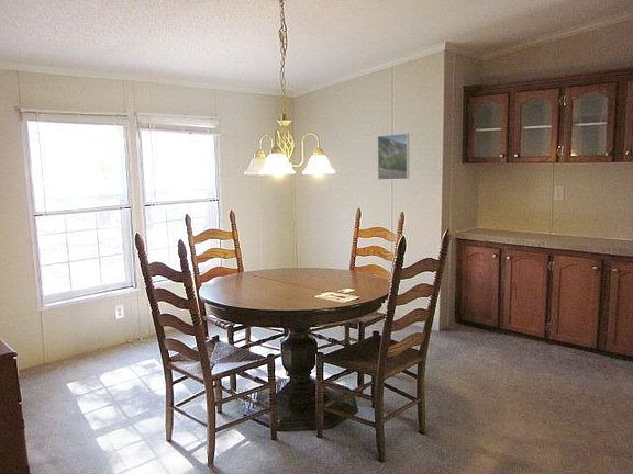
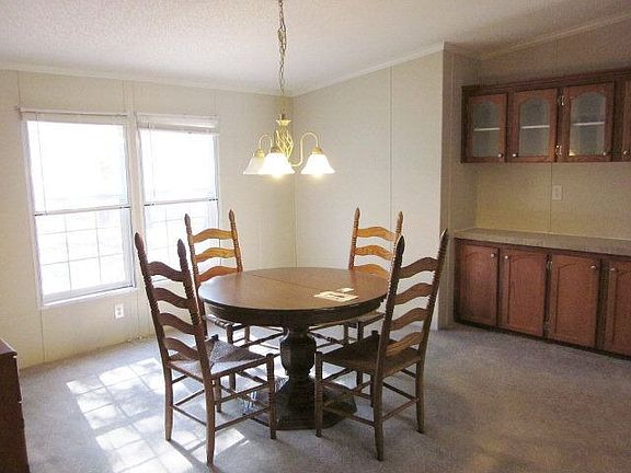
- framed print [377,132,410,181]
